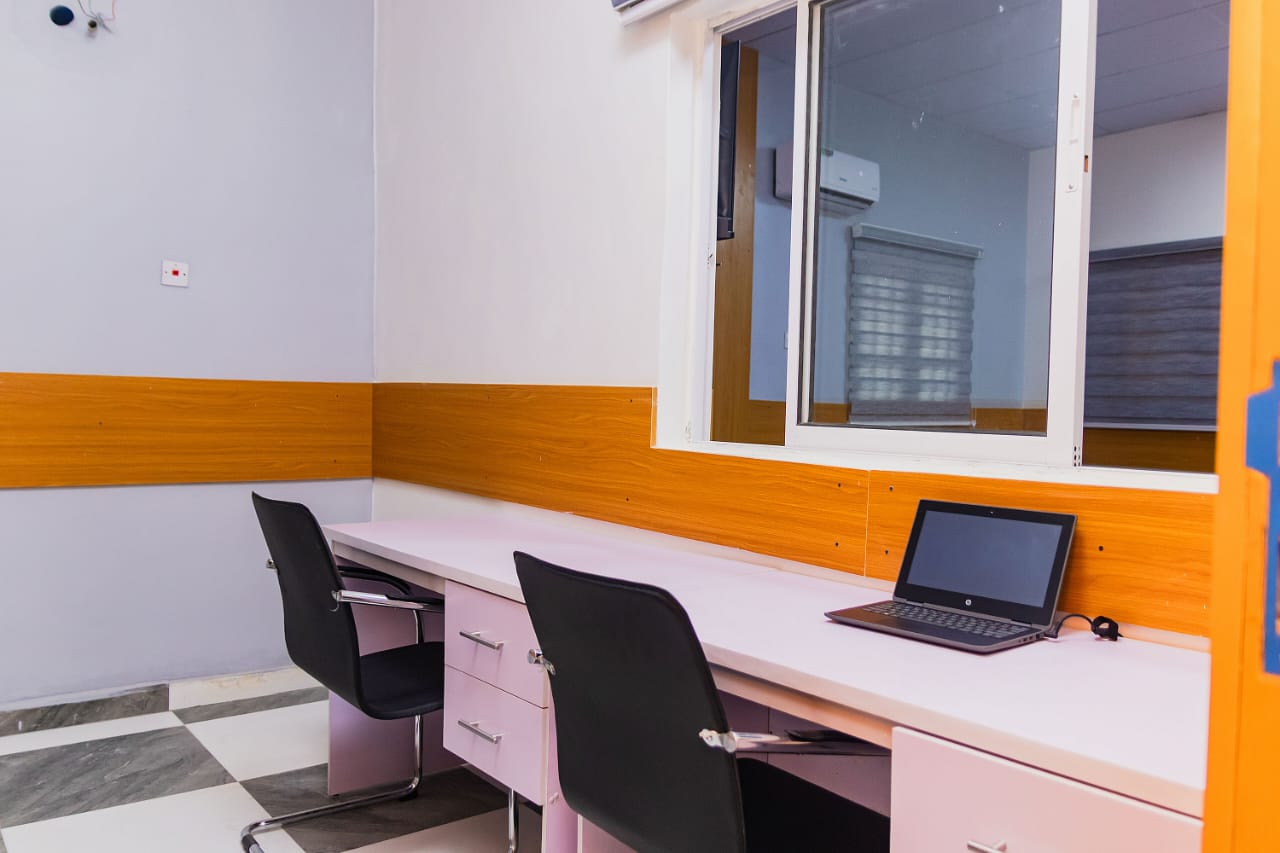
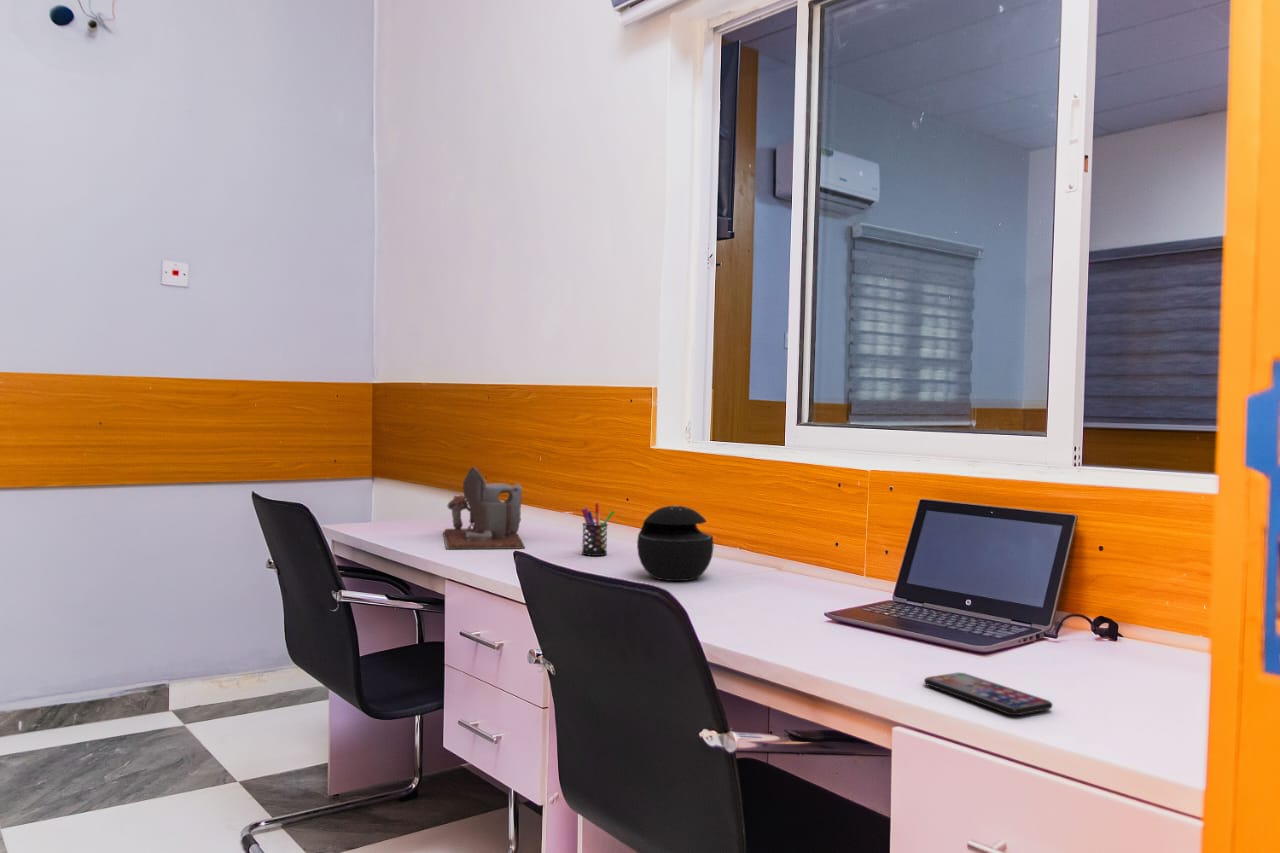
+ speaker [636,505,715,582]
+ smartphone [923,672,1054,716]
+ pen holder [580,502,616,557]
+ desk organizer [442,466,526,550]
